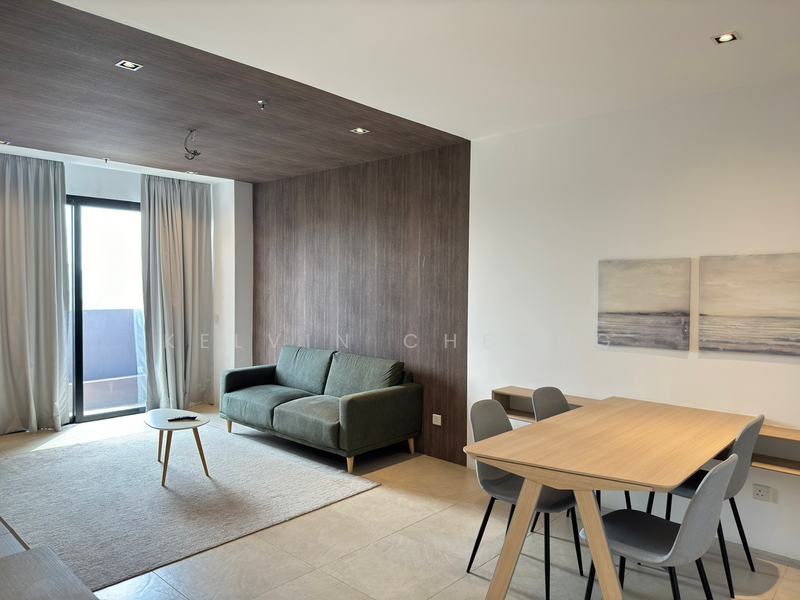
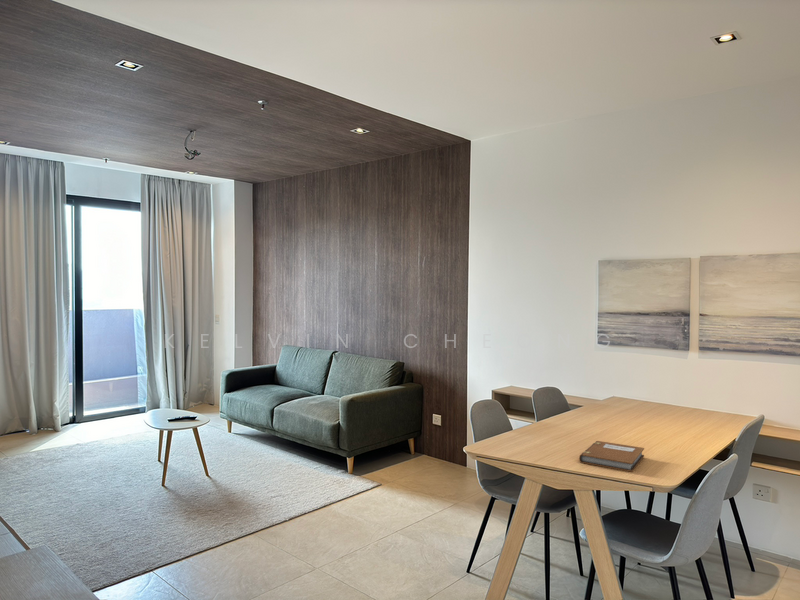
+ notebook [578,440,645,473]
